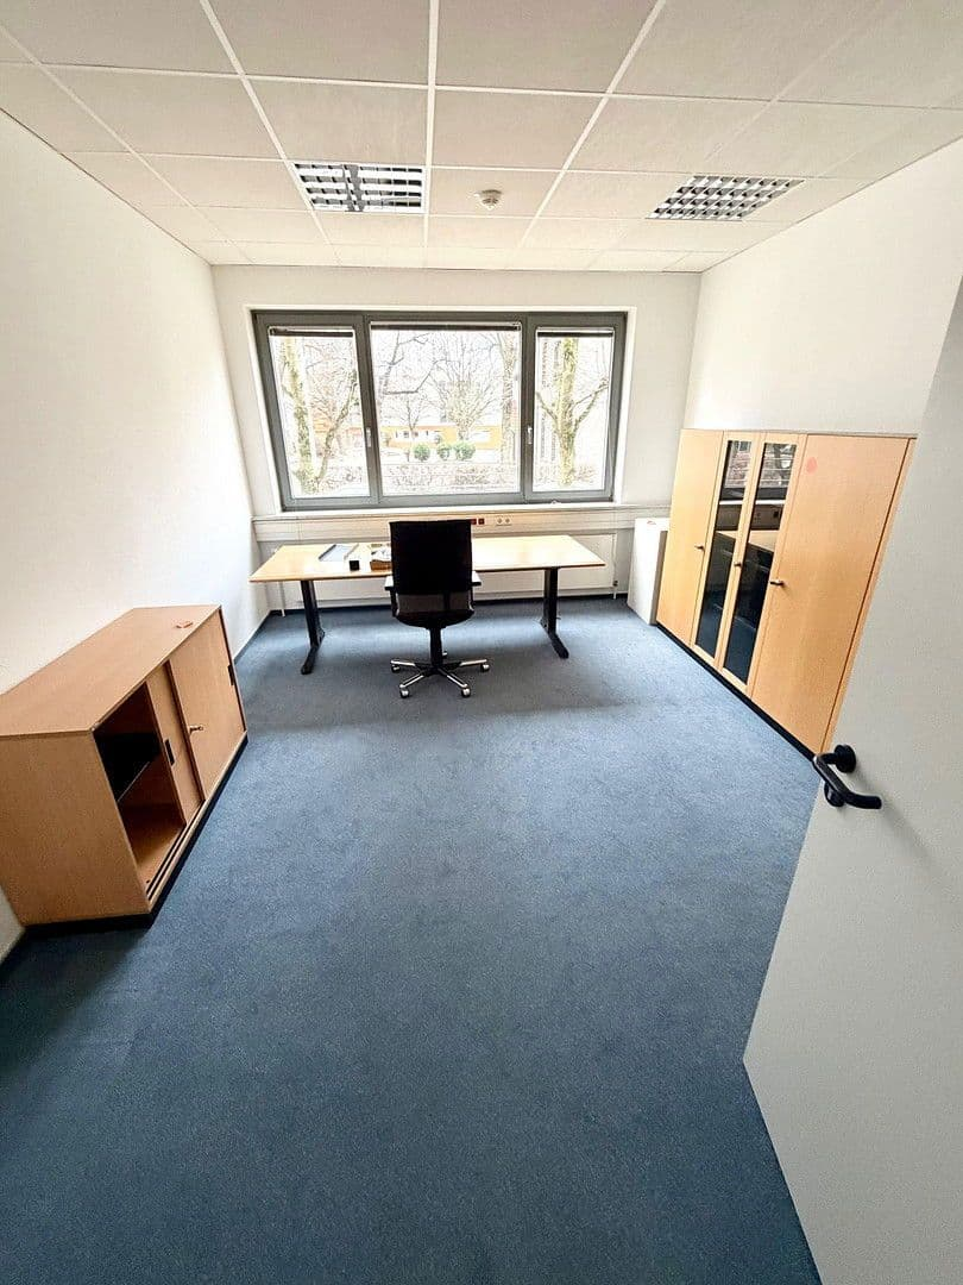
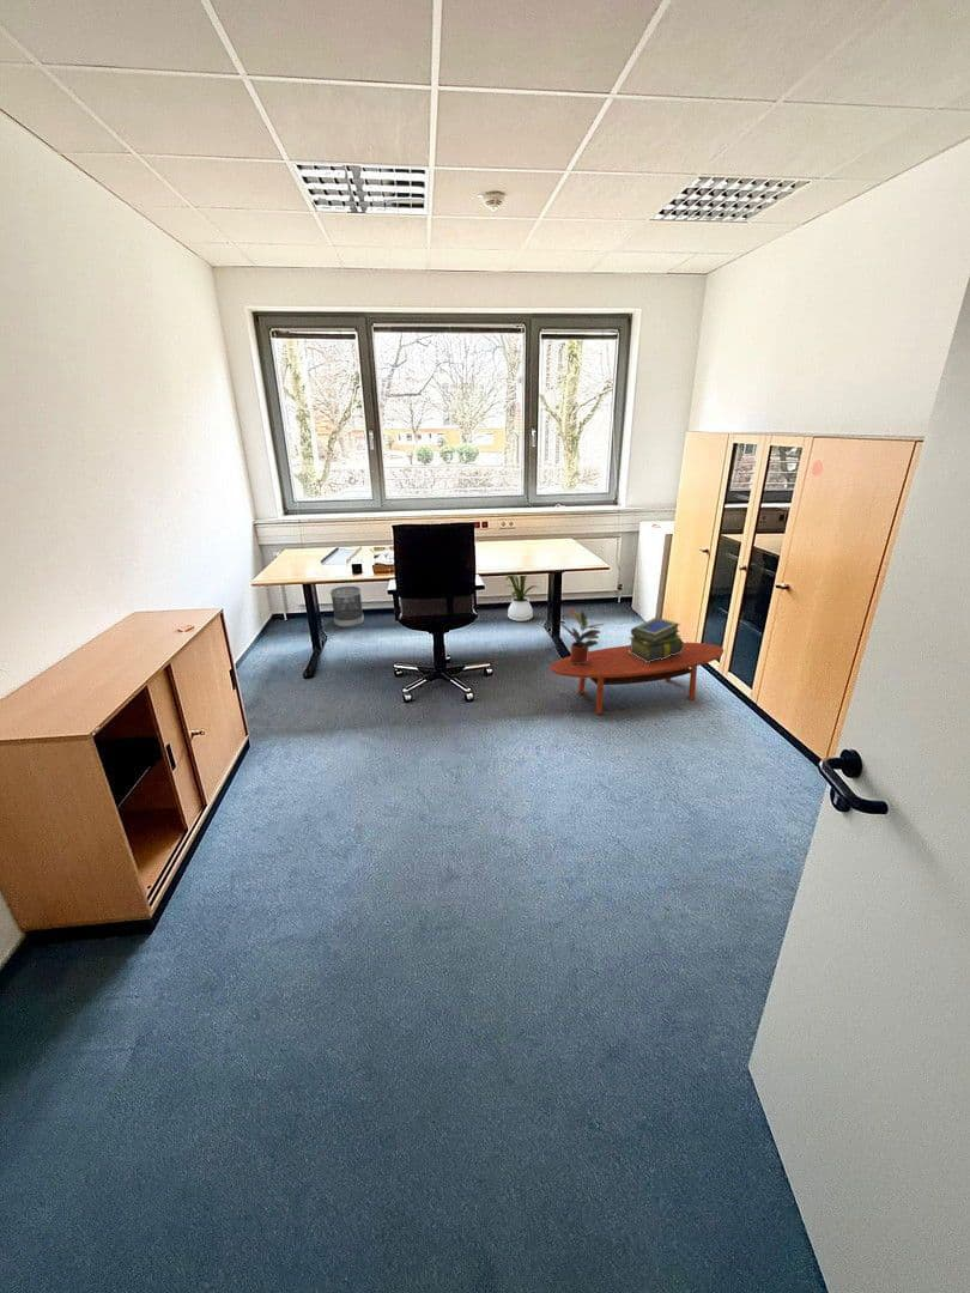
+ wastebasket [329,585,365,629]
+ stack of books [628,617,684,662]
+ potted plant [558,607,606,664]
+ house plant [503,575,540,623]
+ coffee table [550,642,725,715]
